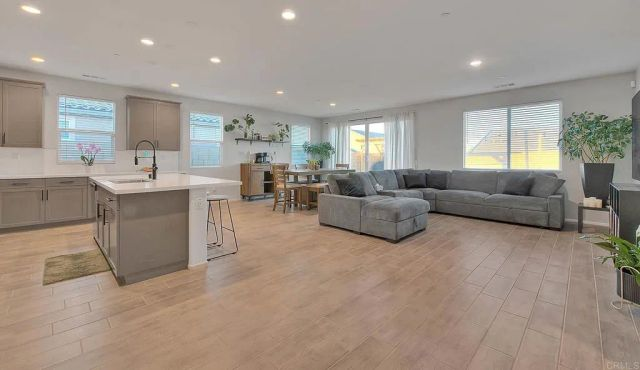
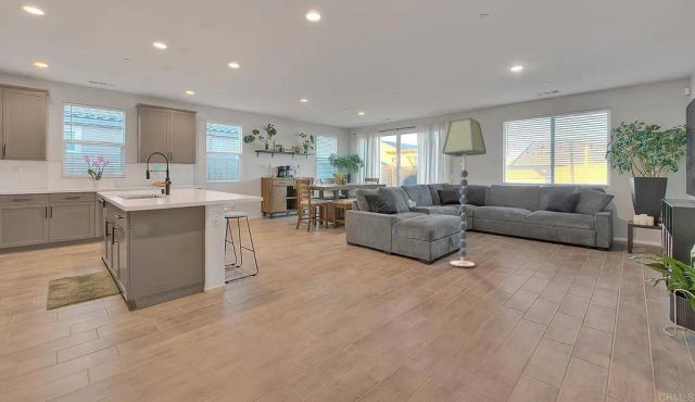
+ floor lamp [441,117,488,267]
